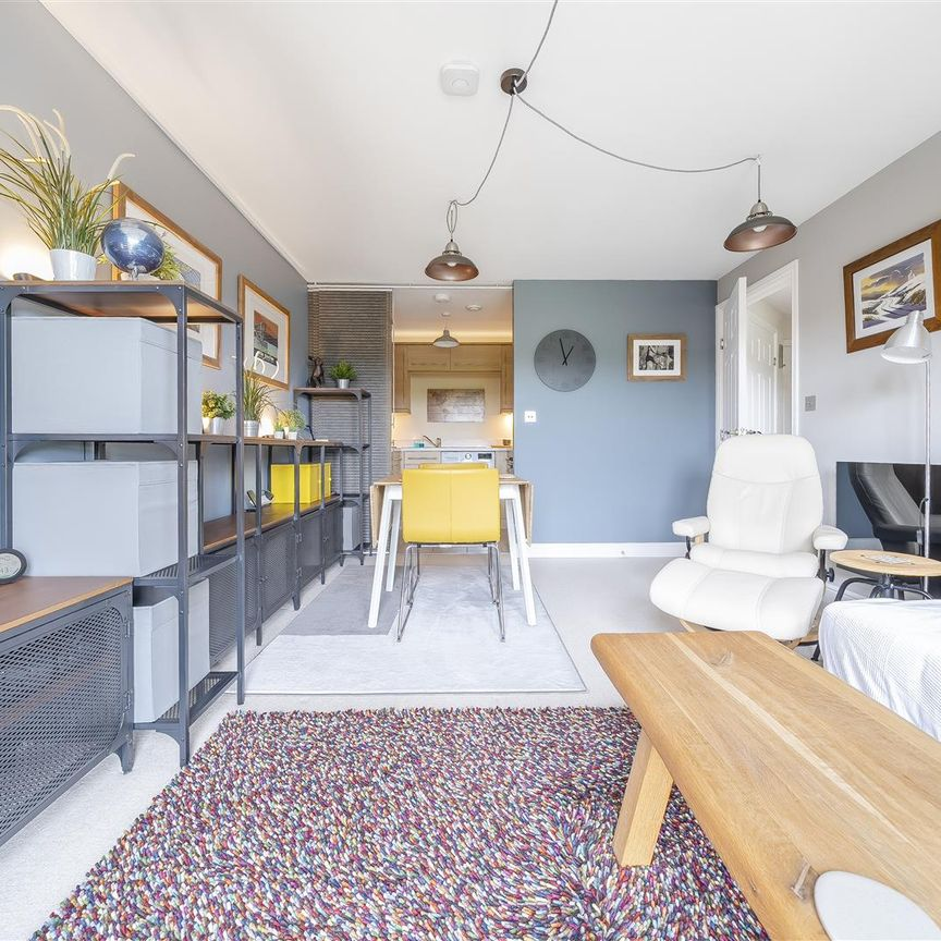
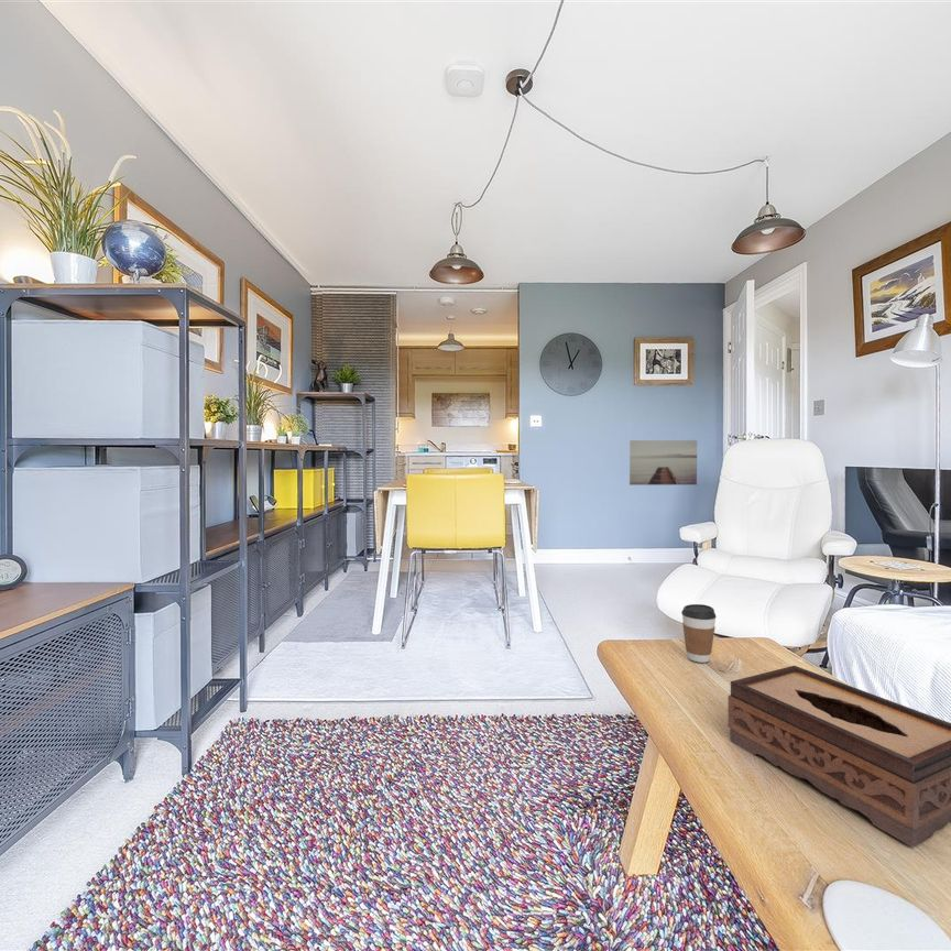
+ wall art [628,439,698,487]
+ coffee cup [680,603,718,664]
+ tissue box [726,665,951,849]
